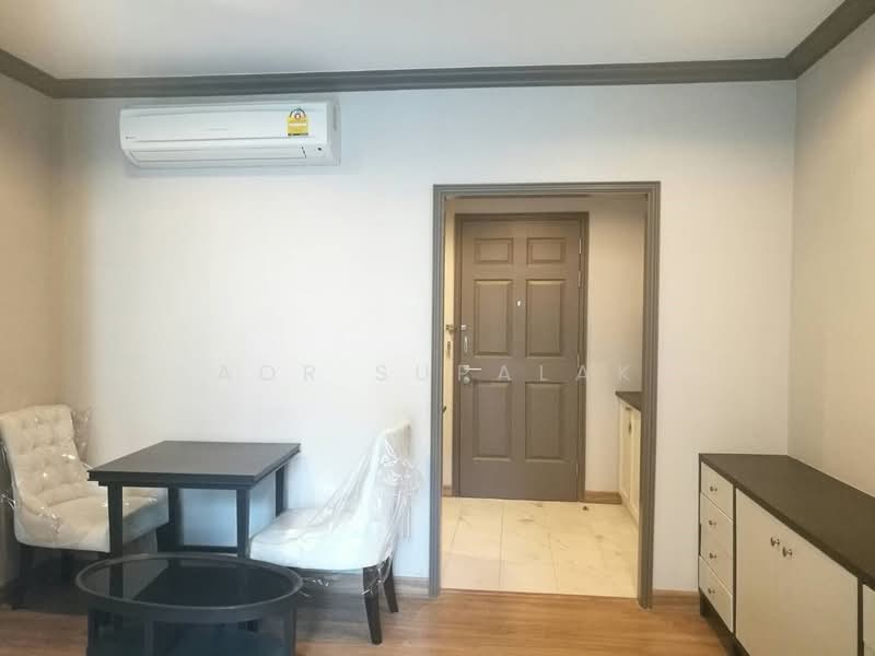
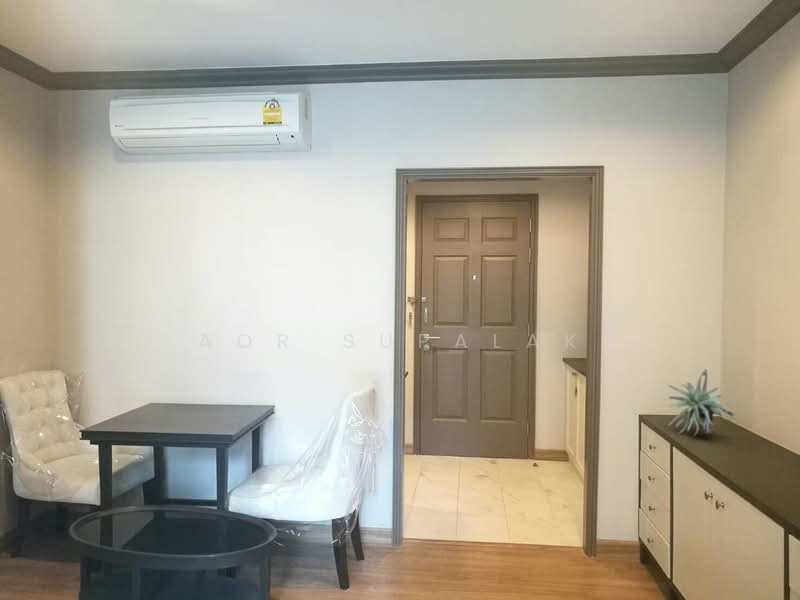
+ plant [667,368,736,436]
